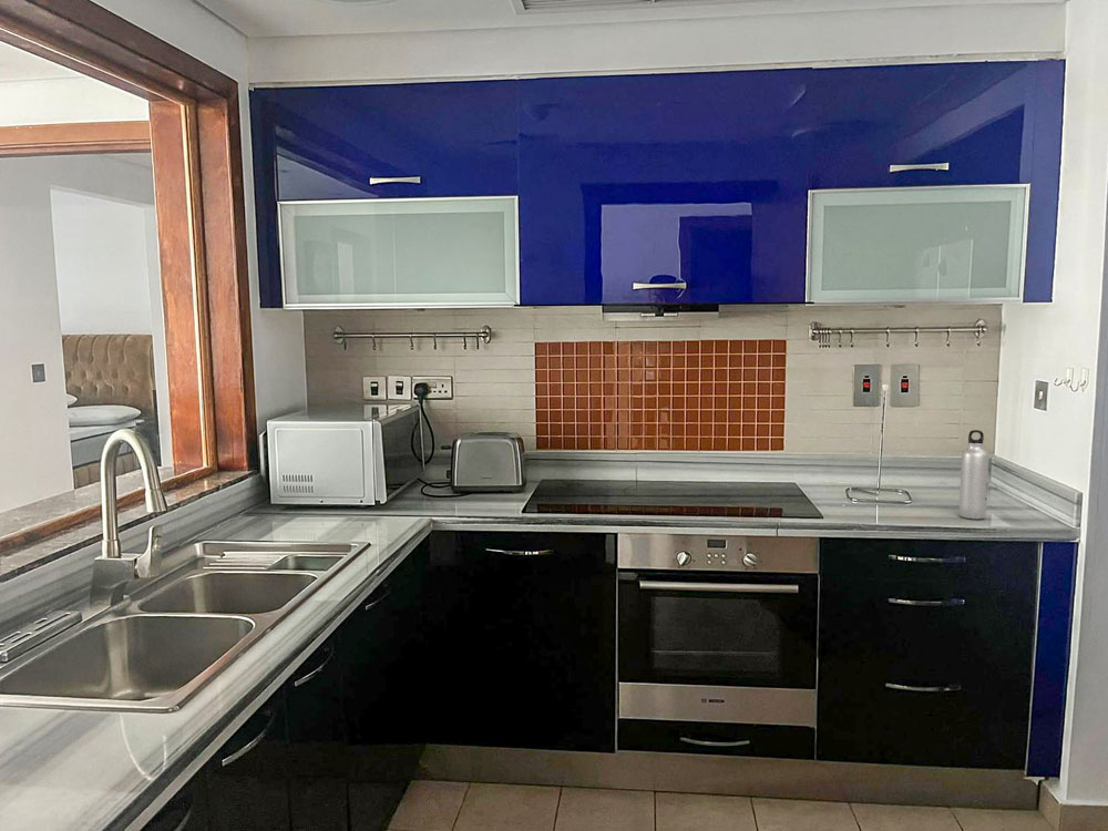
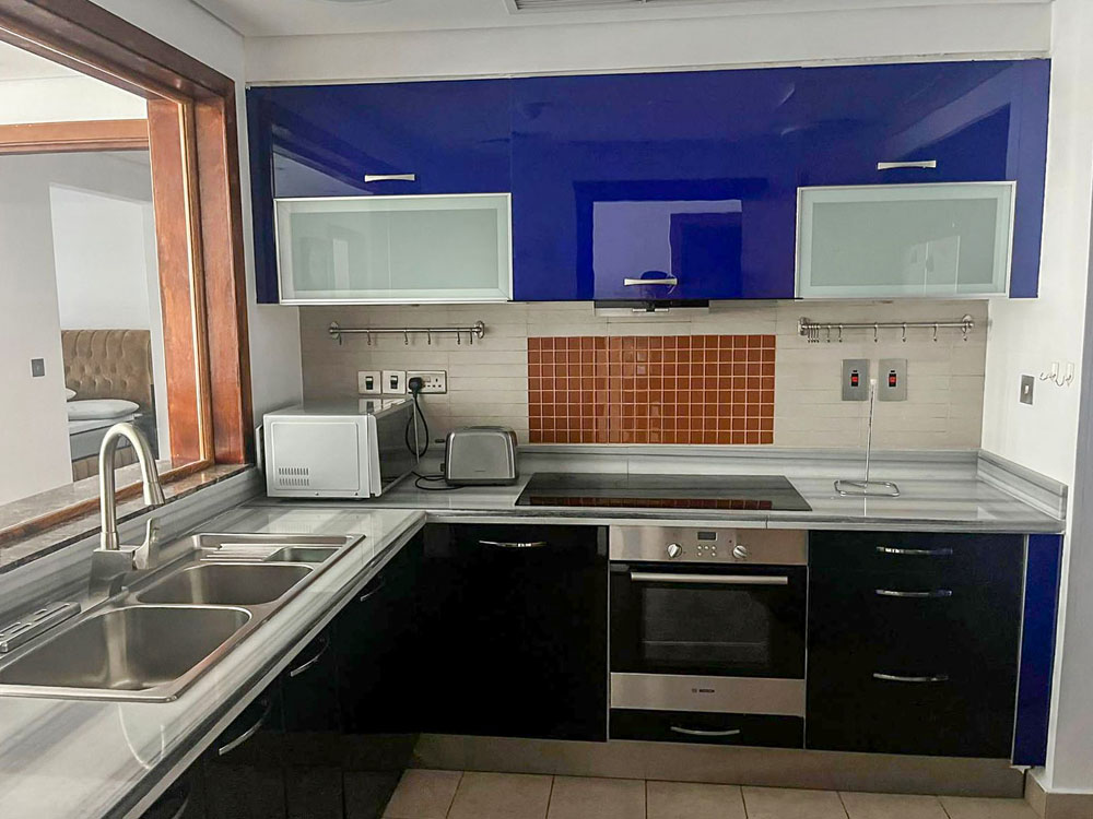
- water bottle [958,429,989,520]
